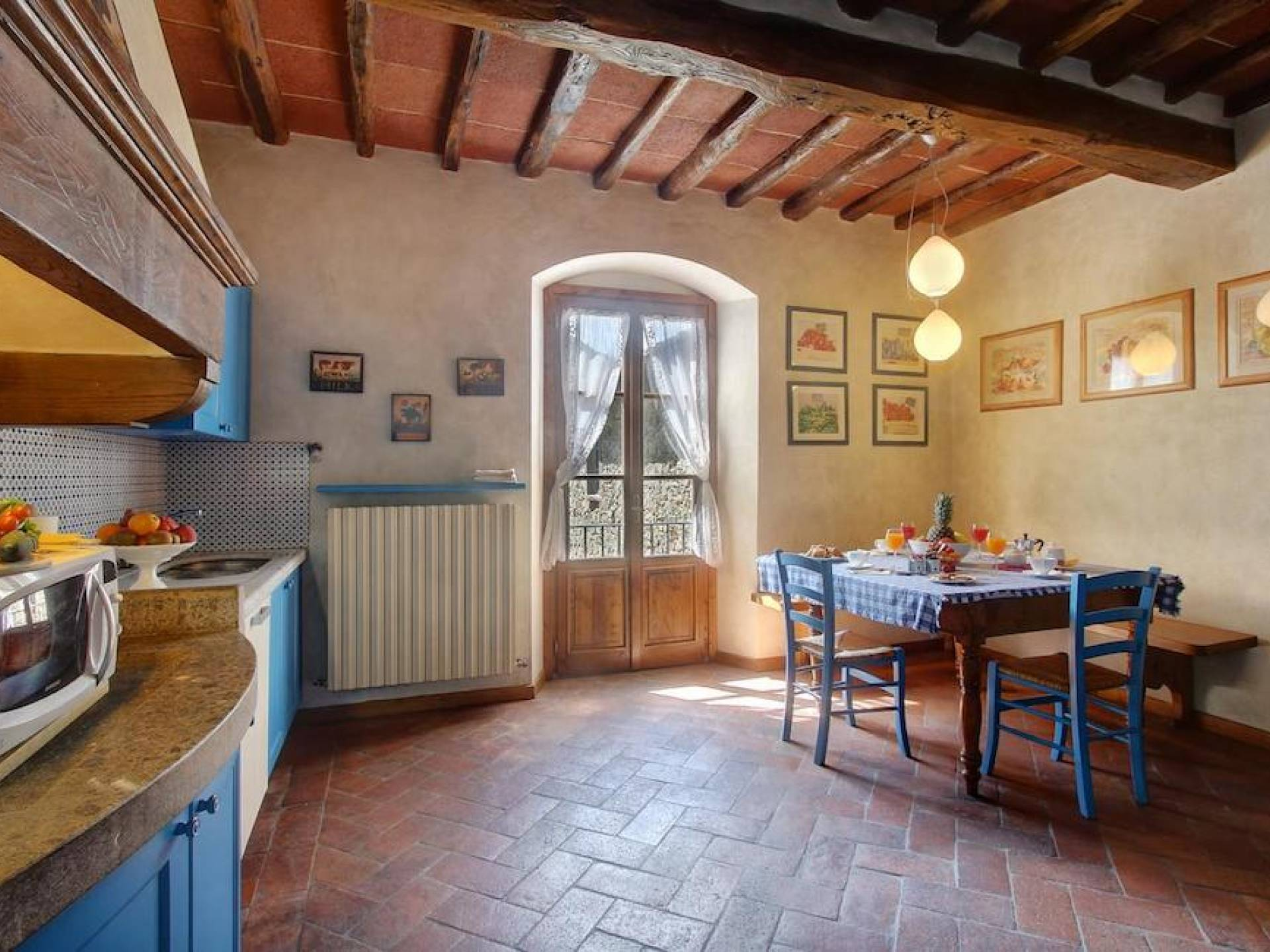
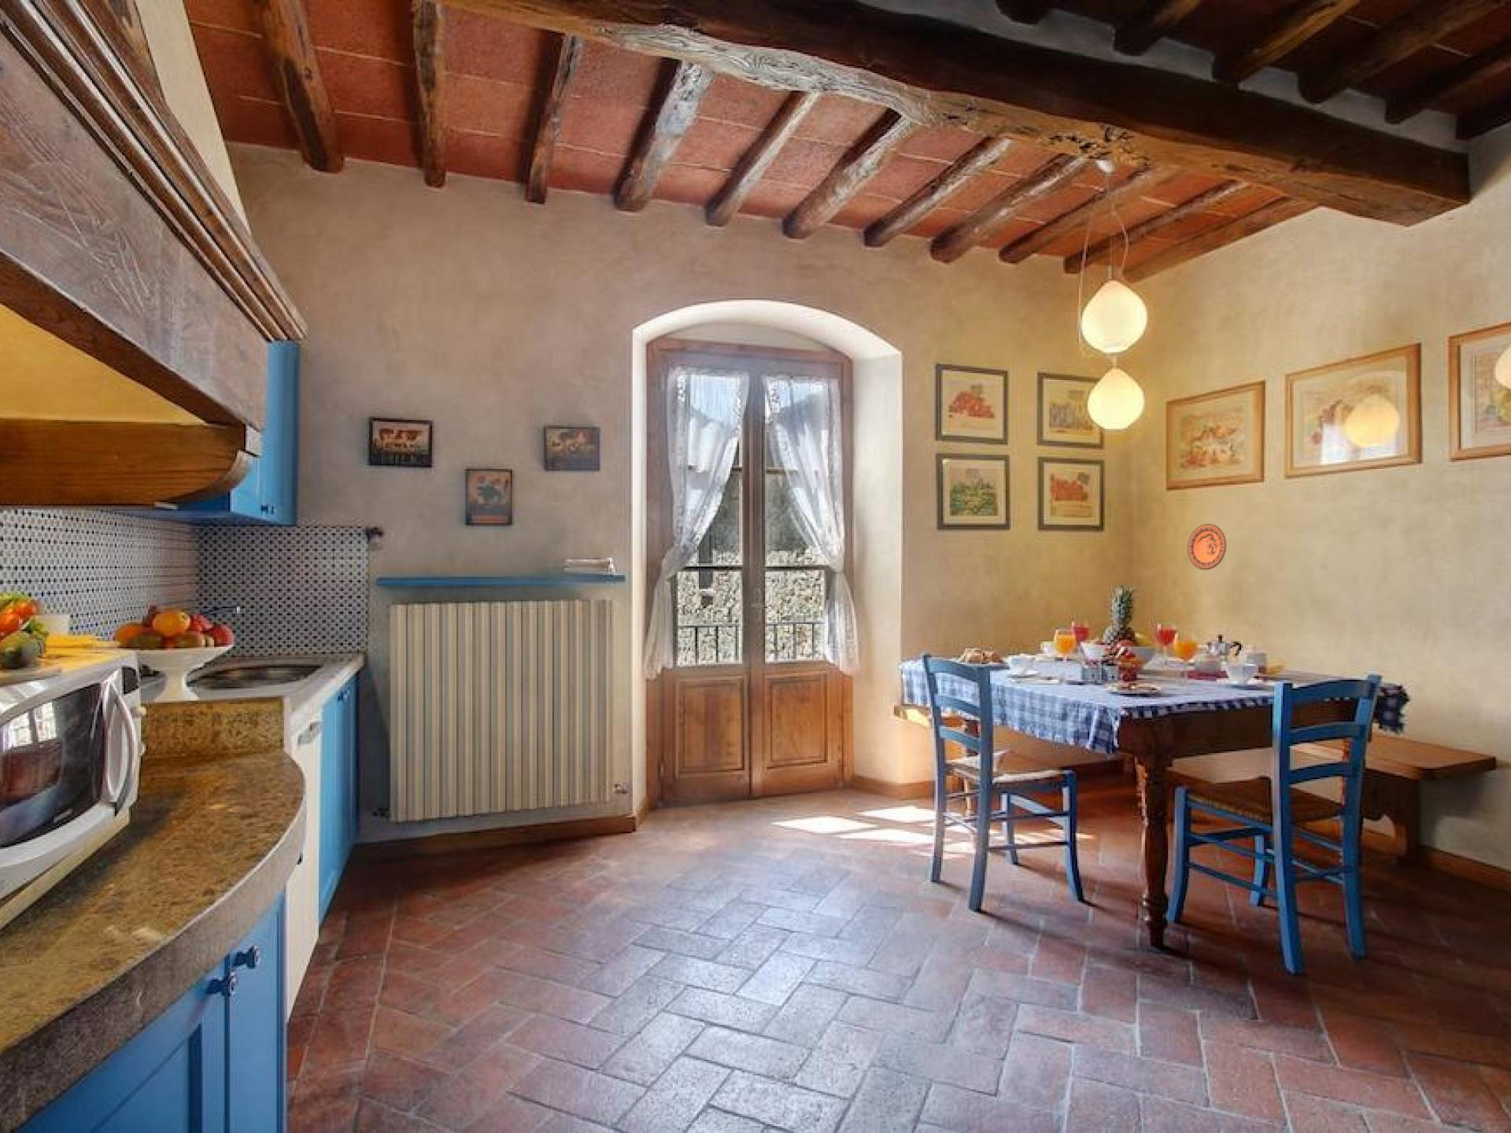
+ decorative plate [1186,524,1227,570]
